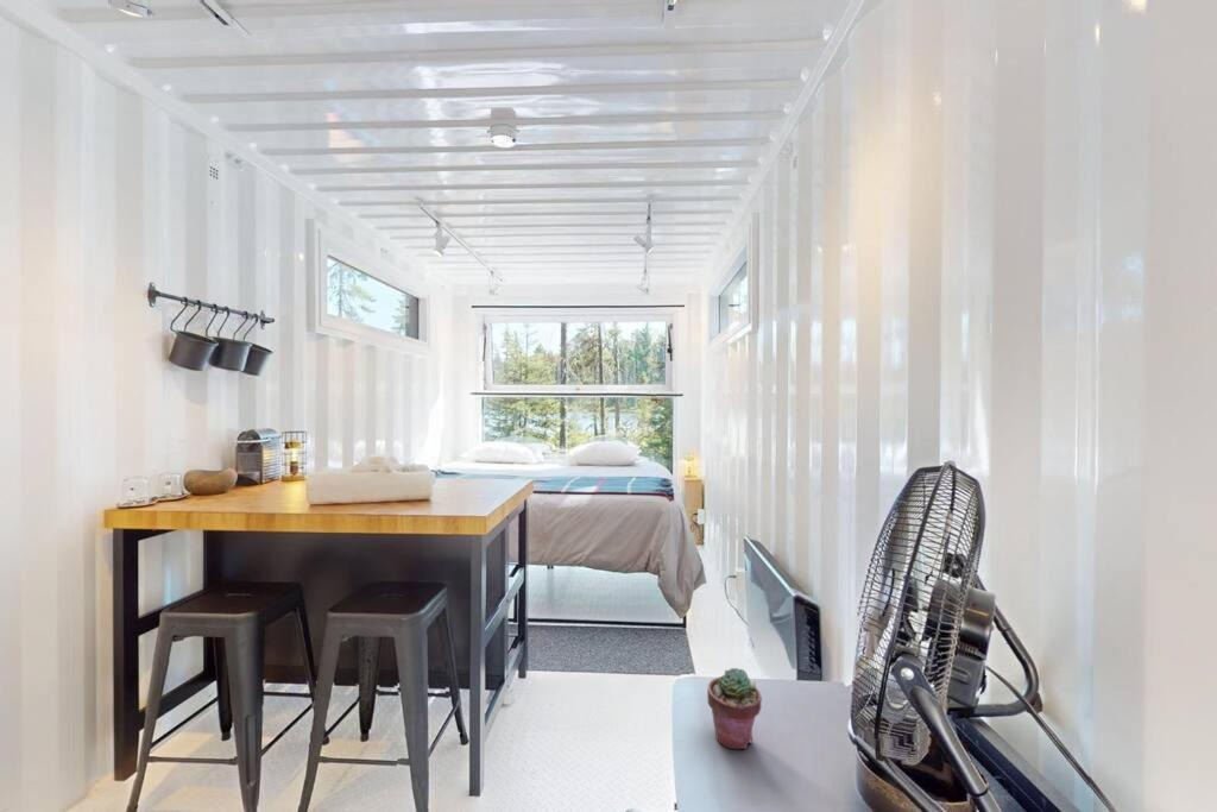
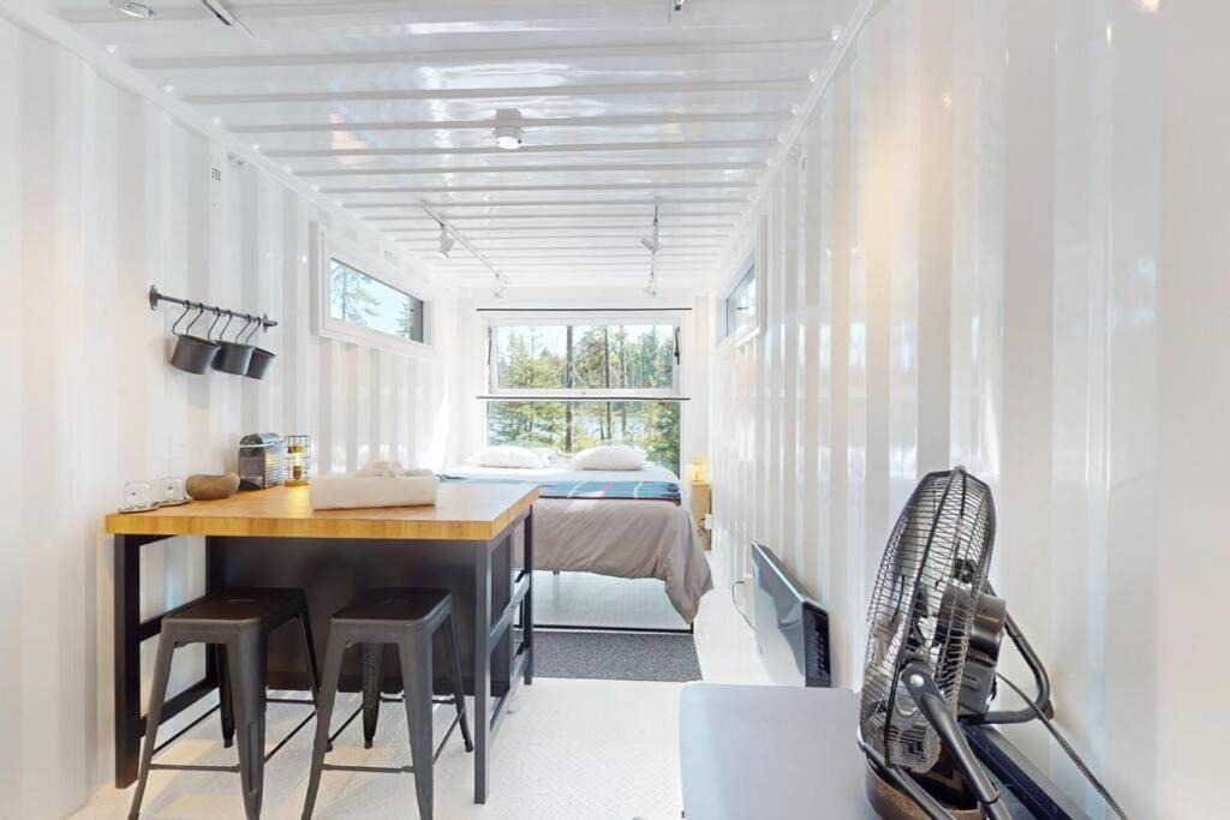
- potted succulent [706,667,763,750]
